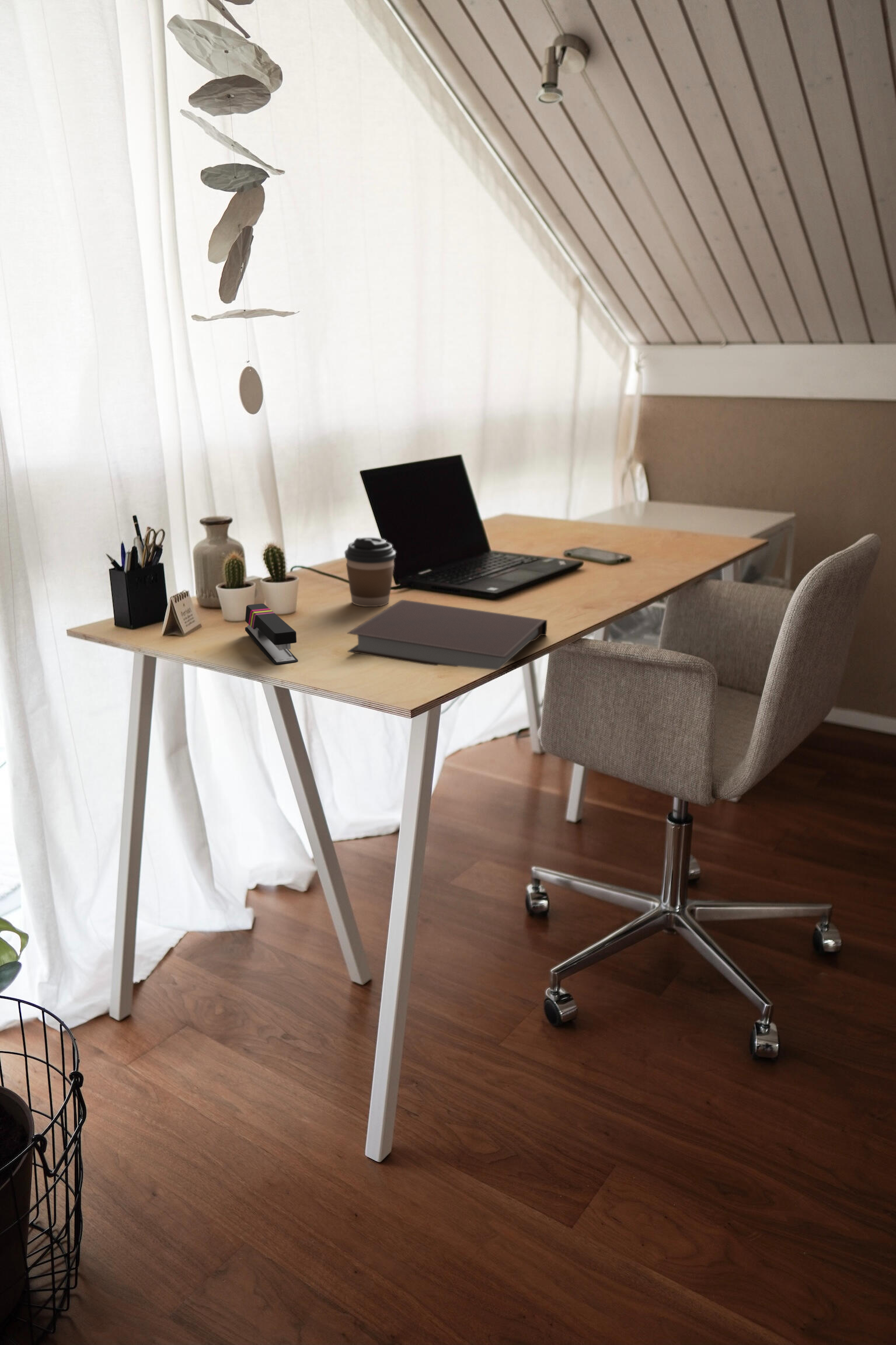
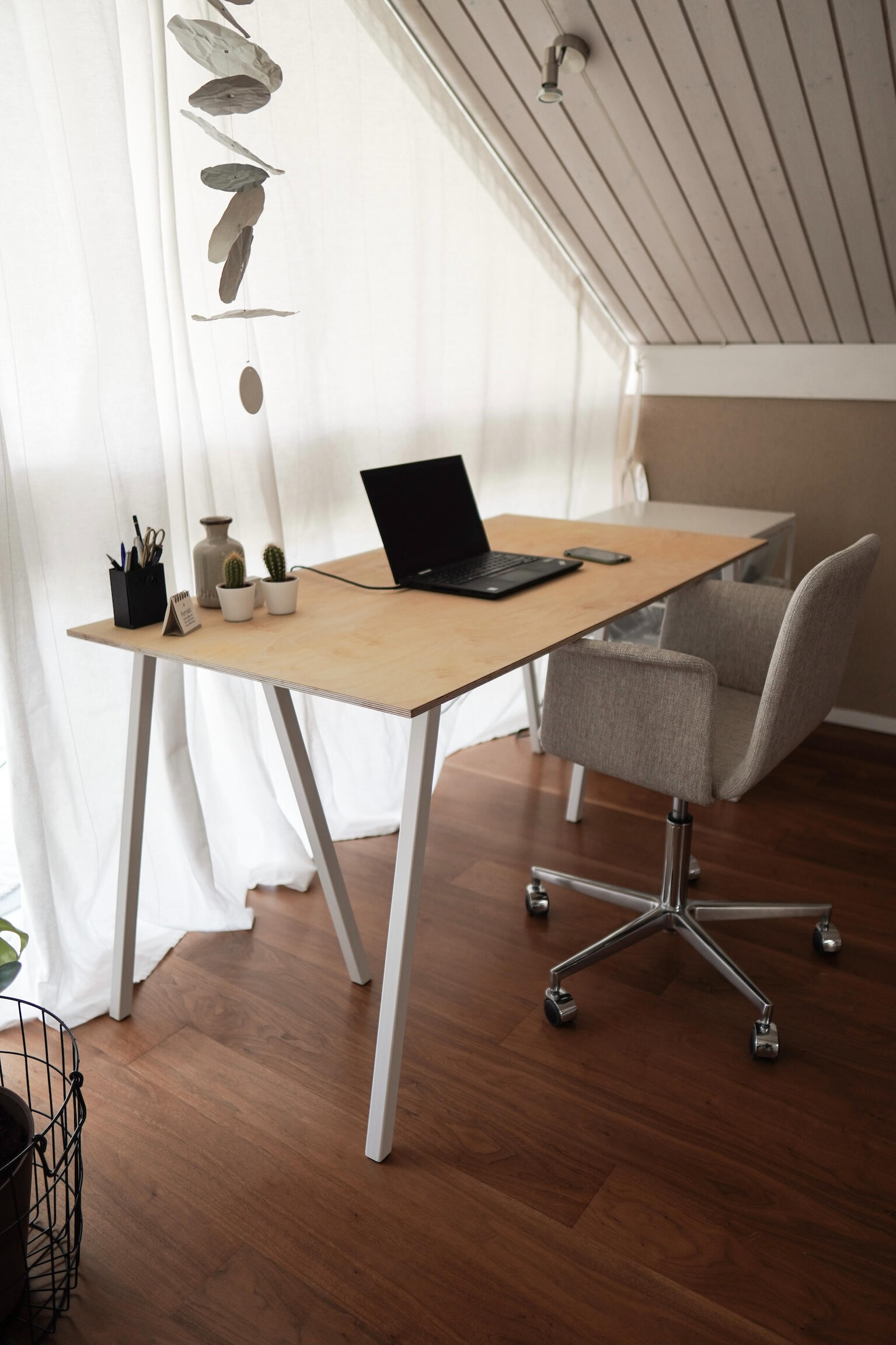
- notebook [347,599,548,670]
- coffee cup [344,537,396,607]
- stapler [245,603,298,665]
